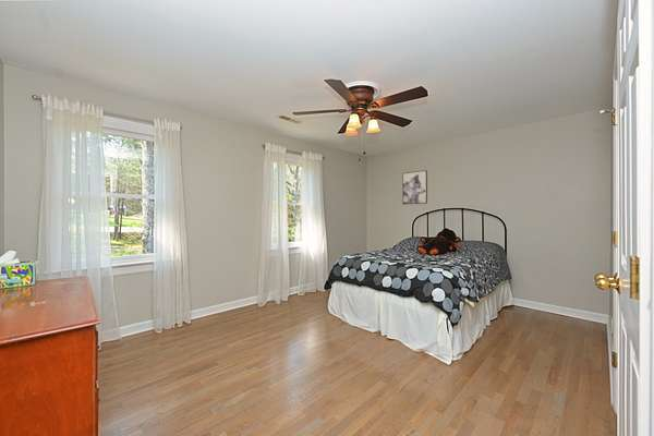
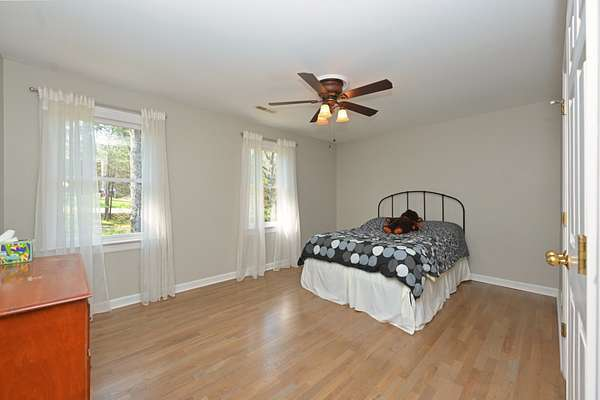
- wall art [401,169,428,205]
